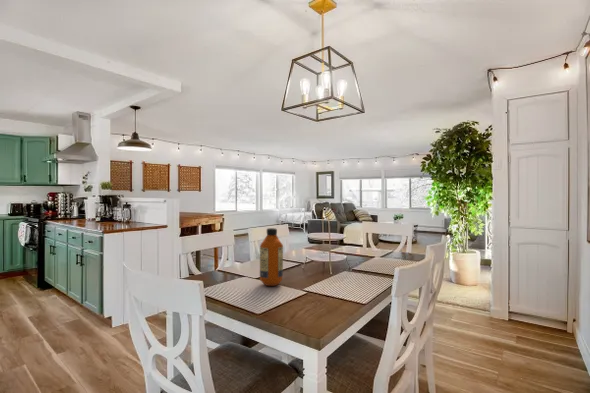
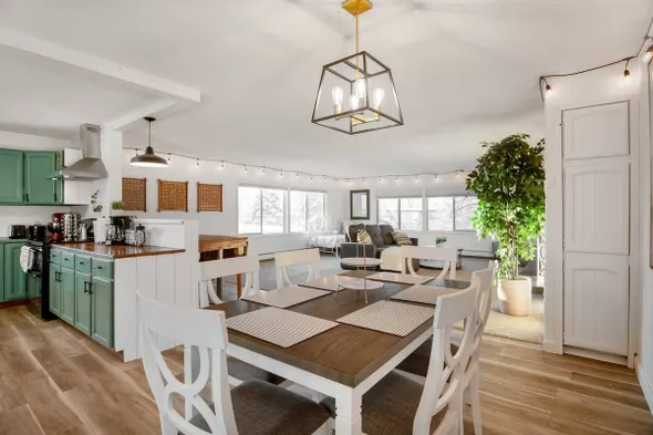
- bottle [259,227,284,287]
